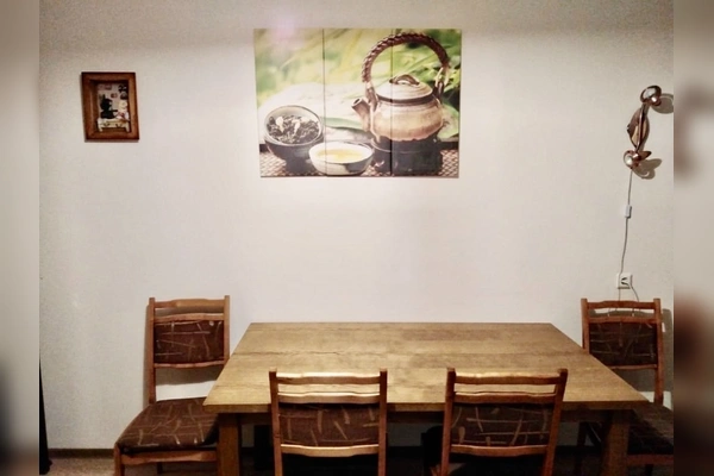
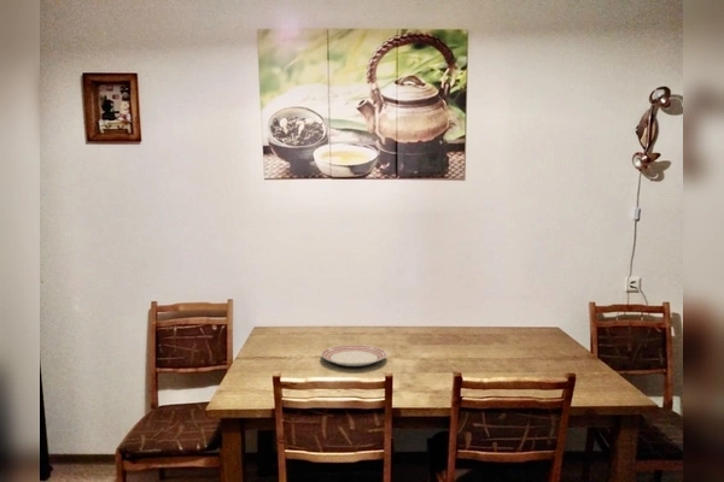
+ dinner plate [320,343,389,368]
